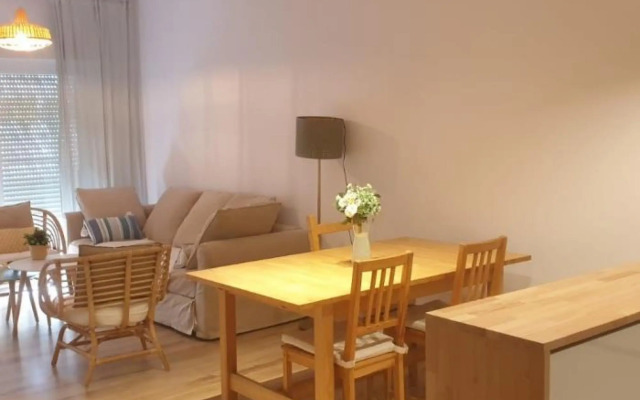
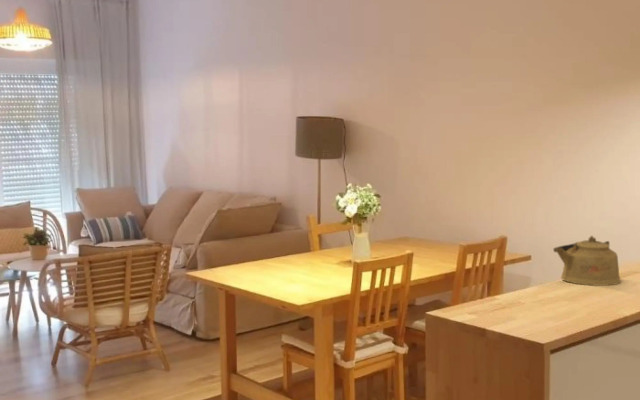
+ kettle [553,235,622,287]
